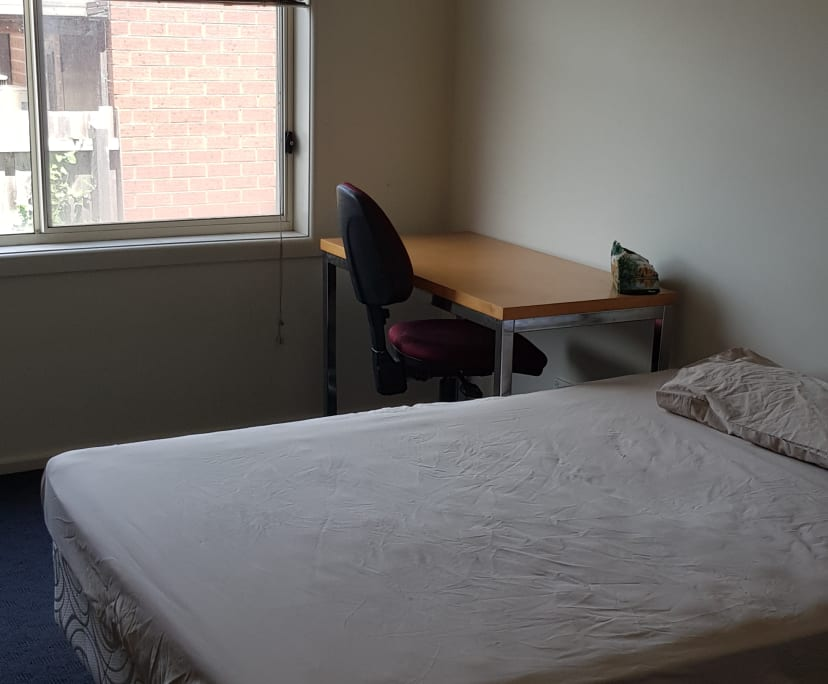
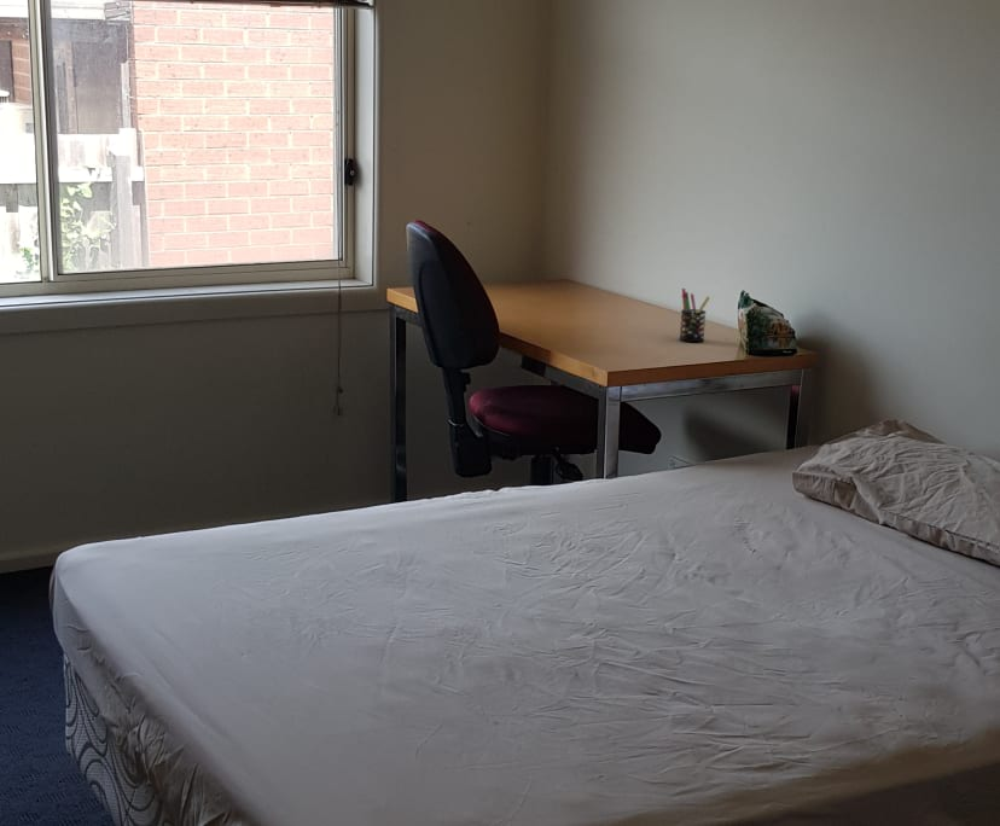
+ pen holder [679,287,711,343]
